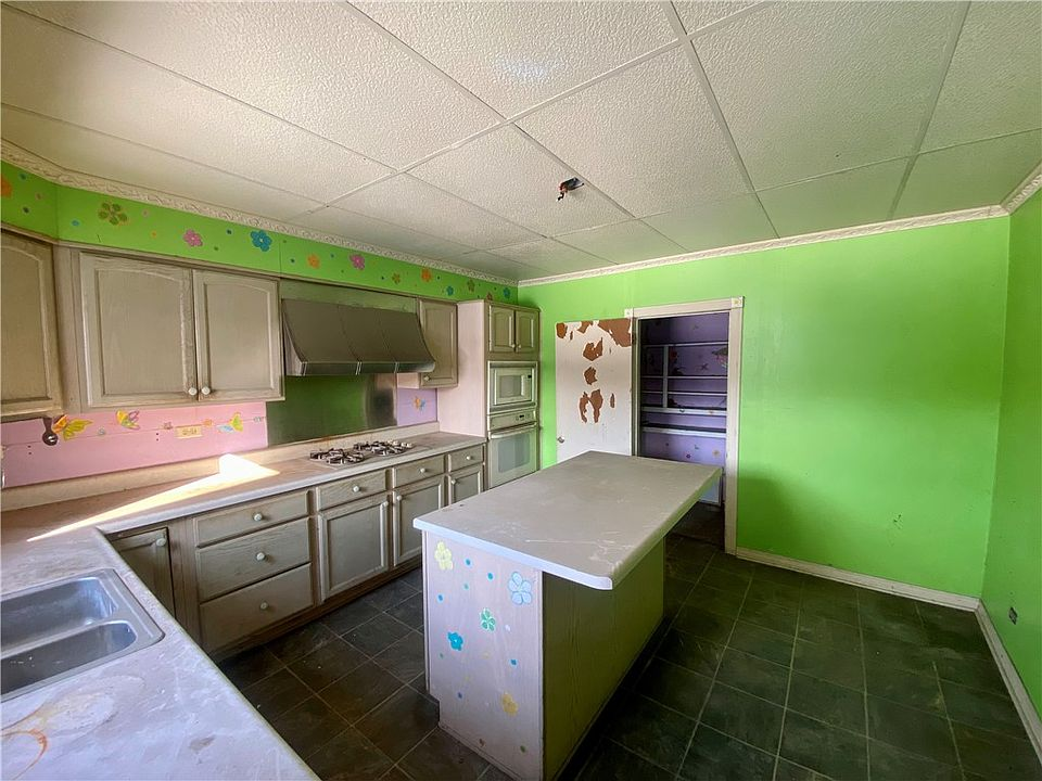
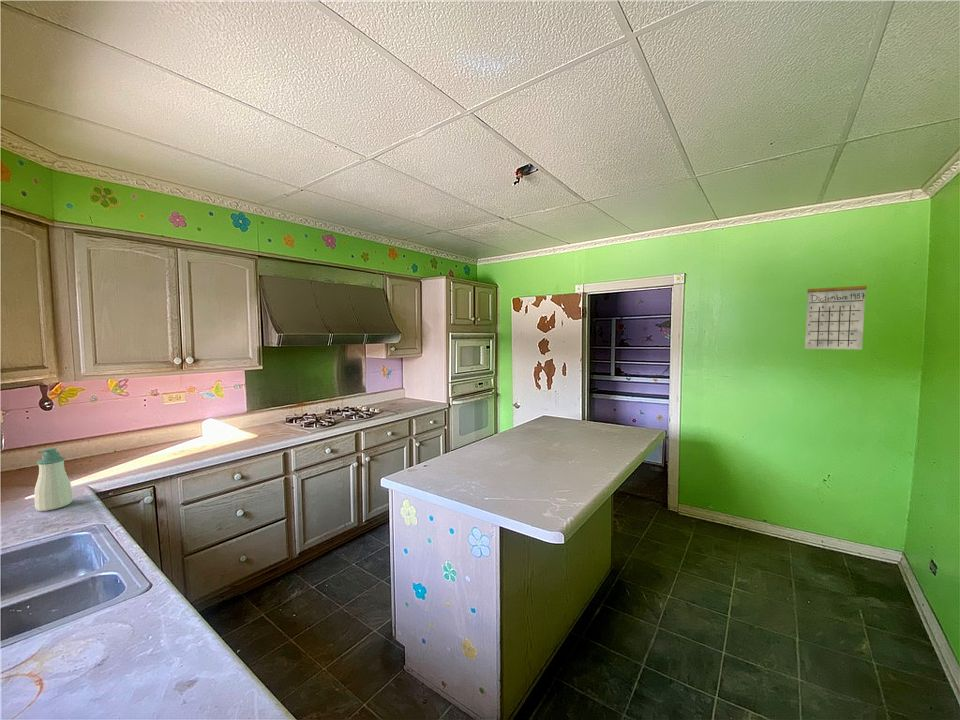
+ soap bottle [34,447,73,512]
+ calendar [804,272,868,350]
